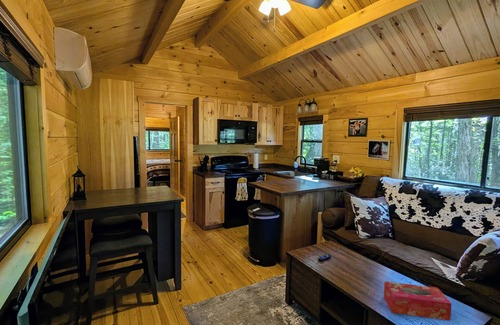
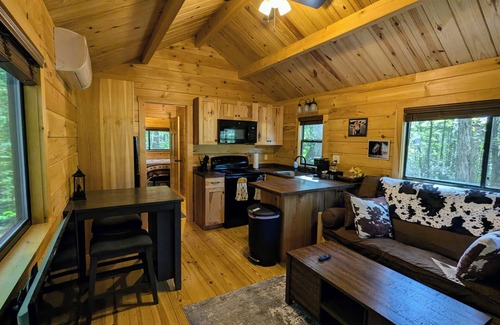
- tissue box [383,280,453,322]
